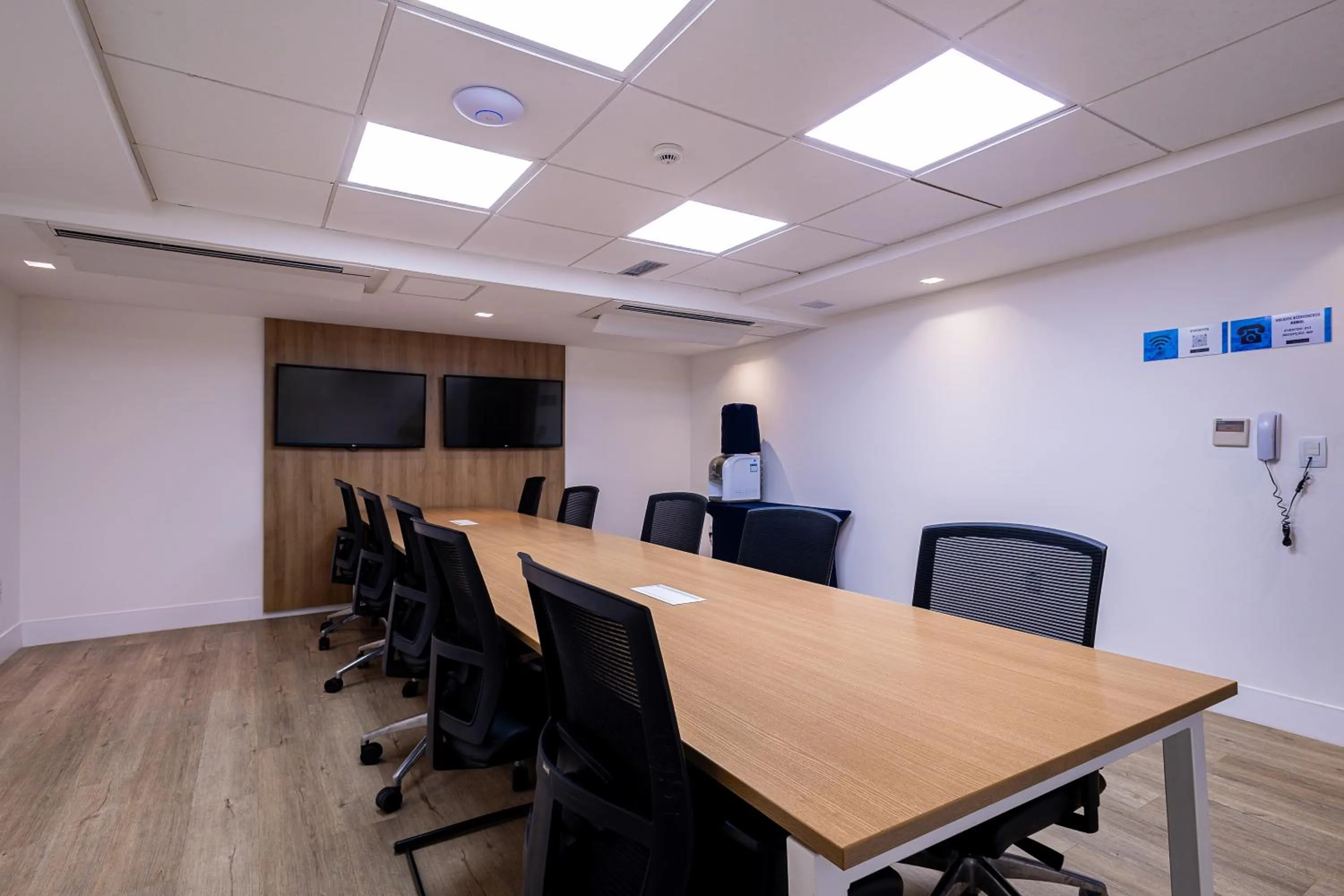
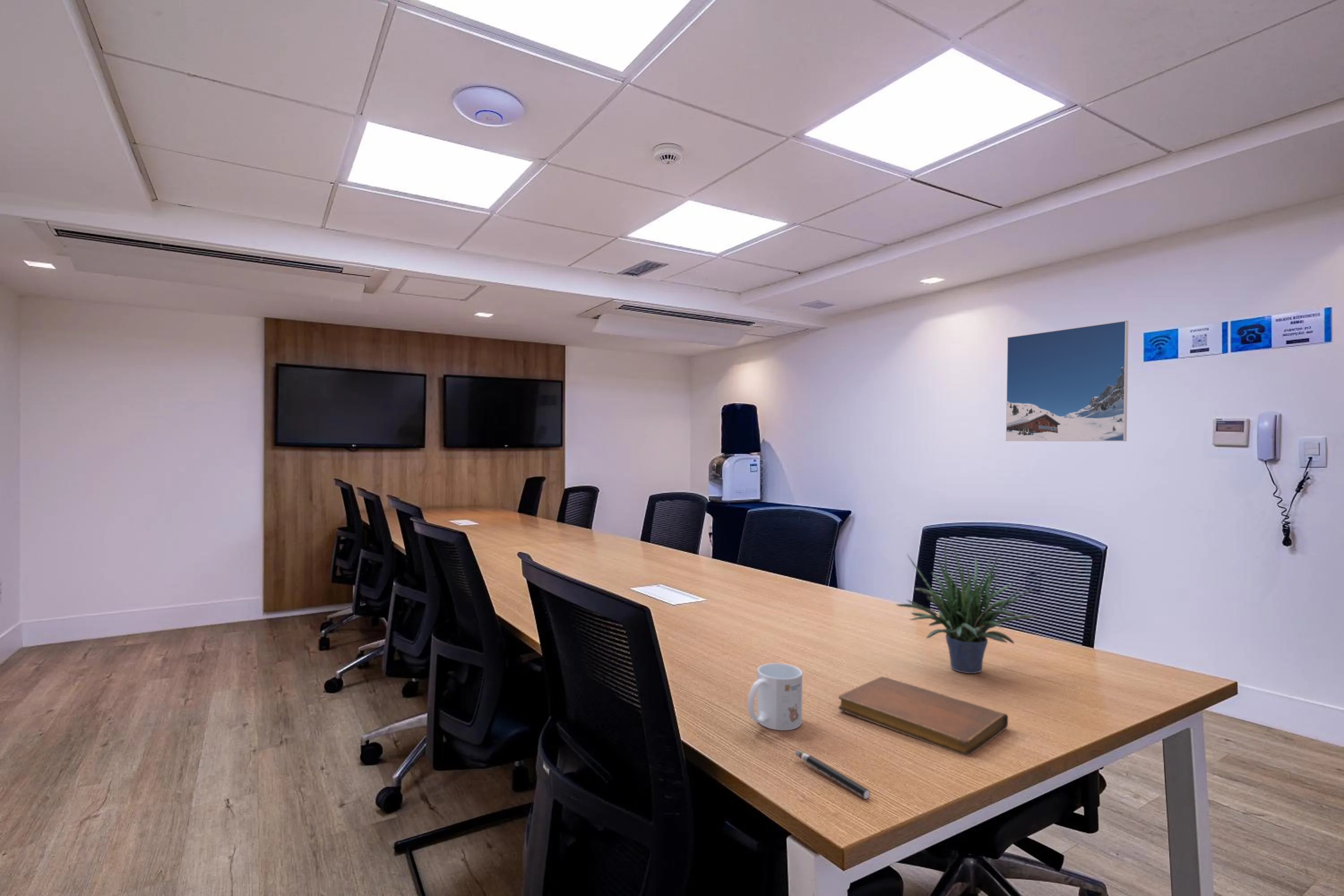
+ potted plant [896,537,1038,674]
+ electrical cable [795,749,870,800]
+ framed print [1005,320,1129,442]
+ mug [747,663,803,731]
+ notebook [838,676,1008,757]
